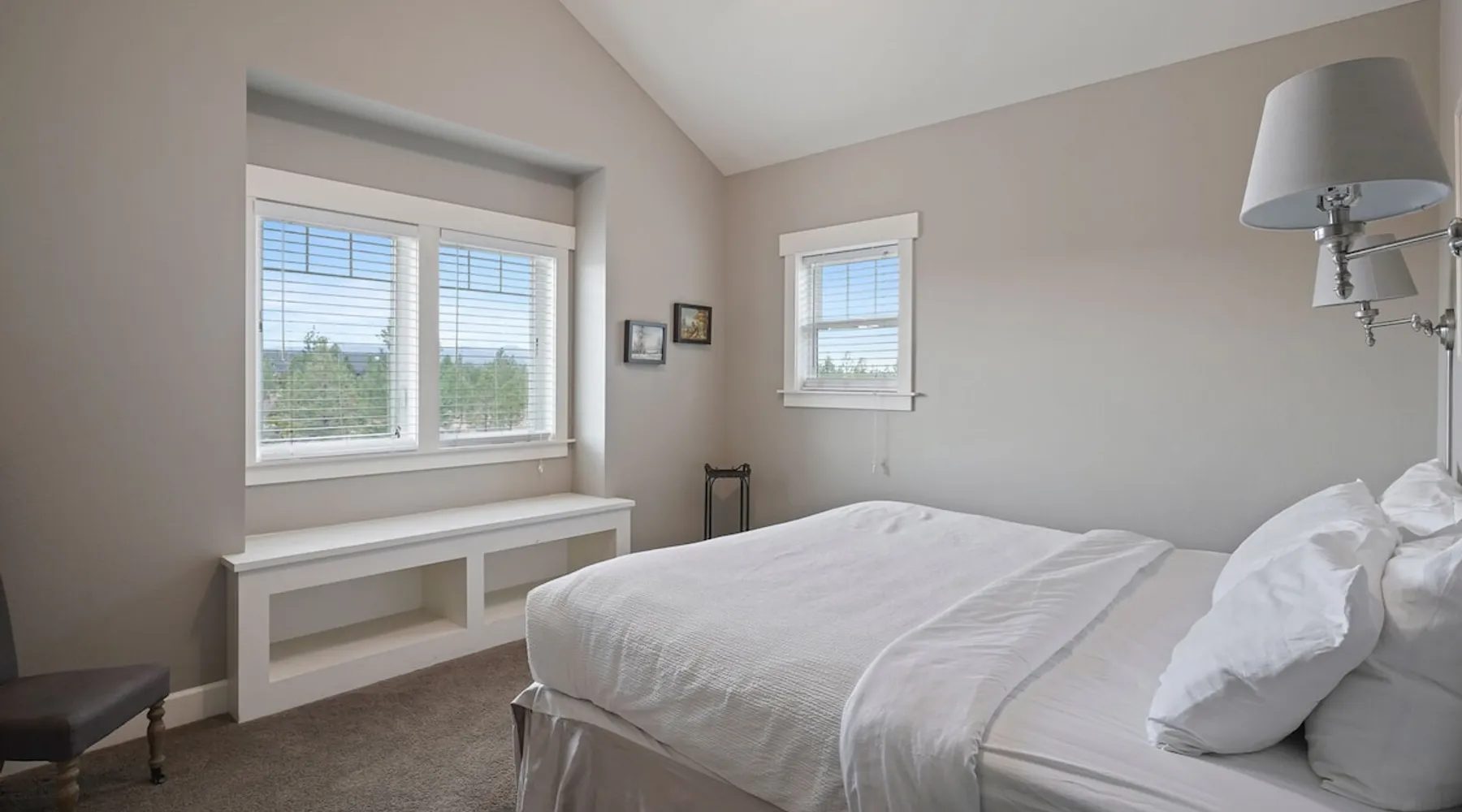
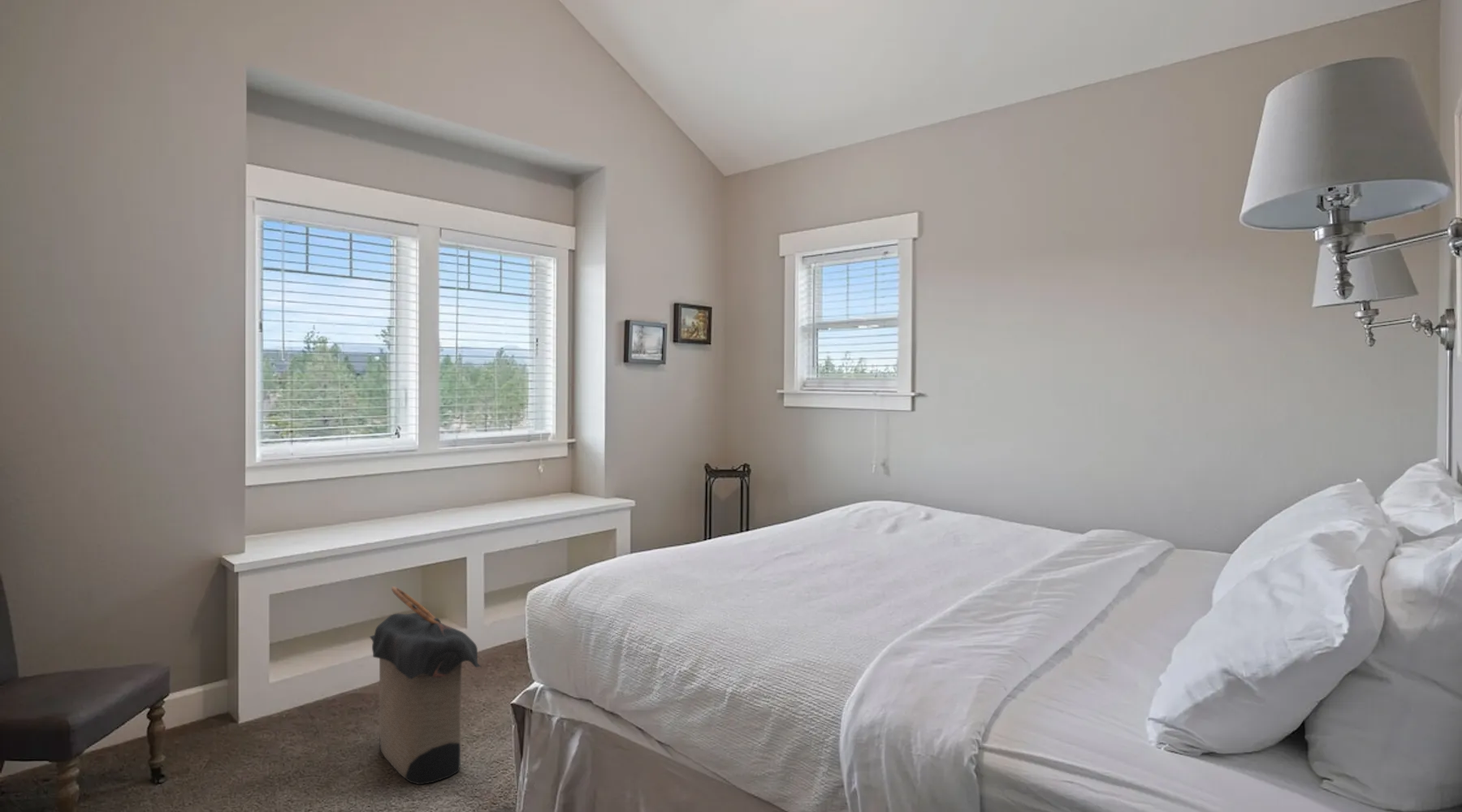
+ laundry hamper [369,585,482,785]
